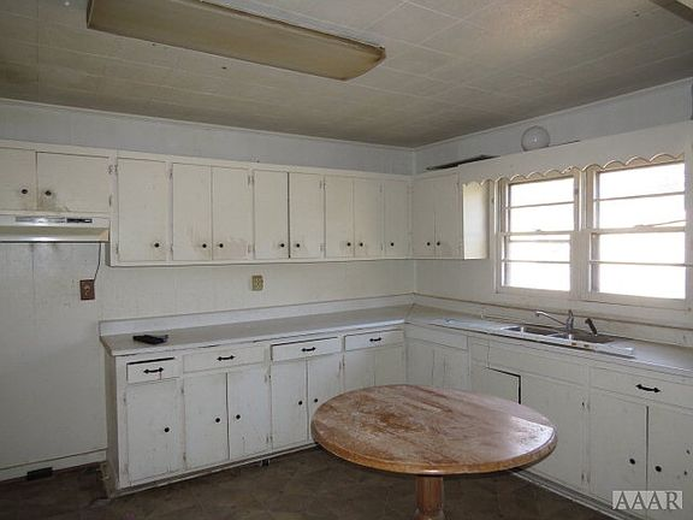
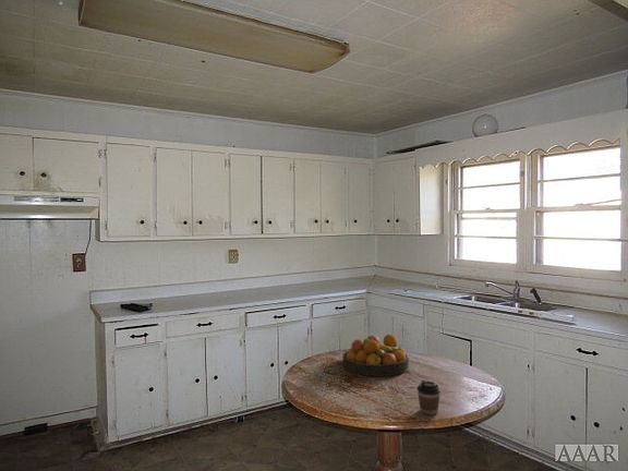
+ coffee cup [416,379,442,415]
+ fruit bowl [342,333,410,377]
